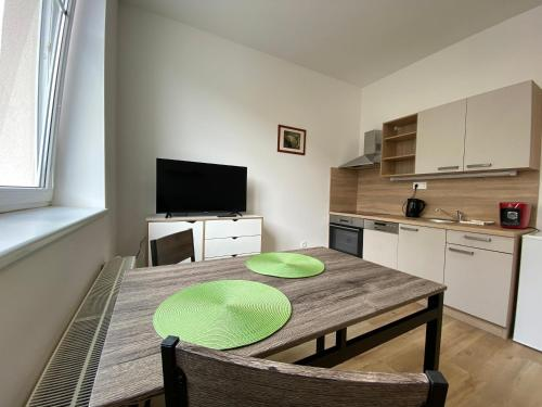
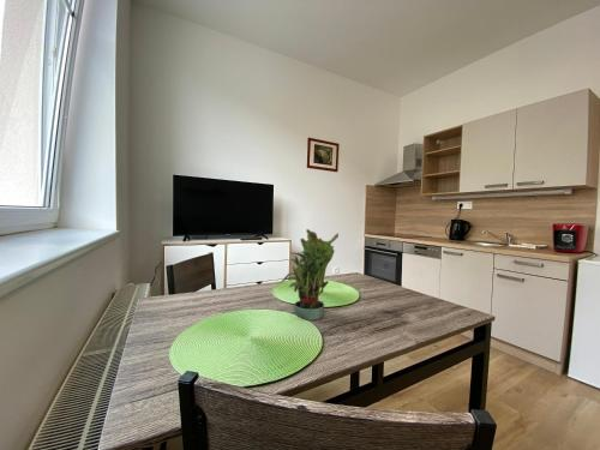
+ potted plant [278,228,340,322]
